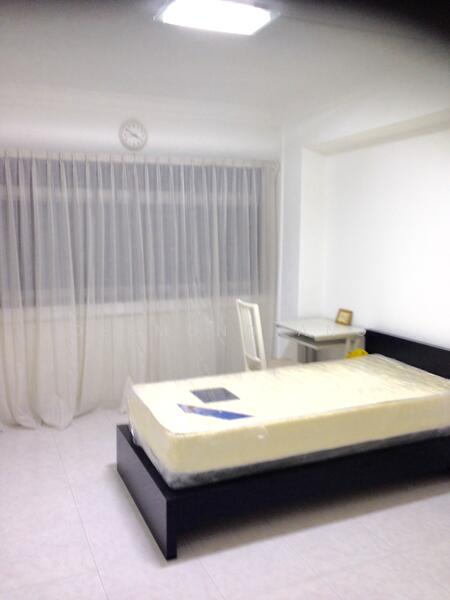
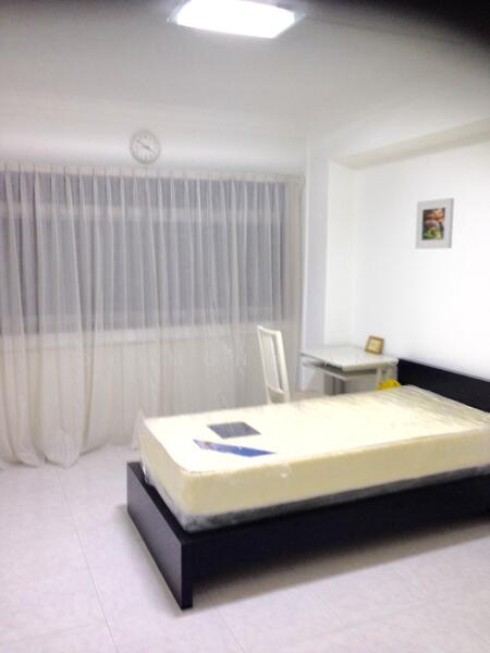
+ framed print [414,197,455,249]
